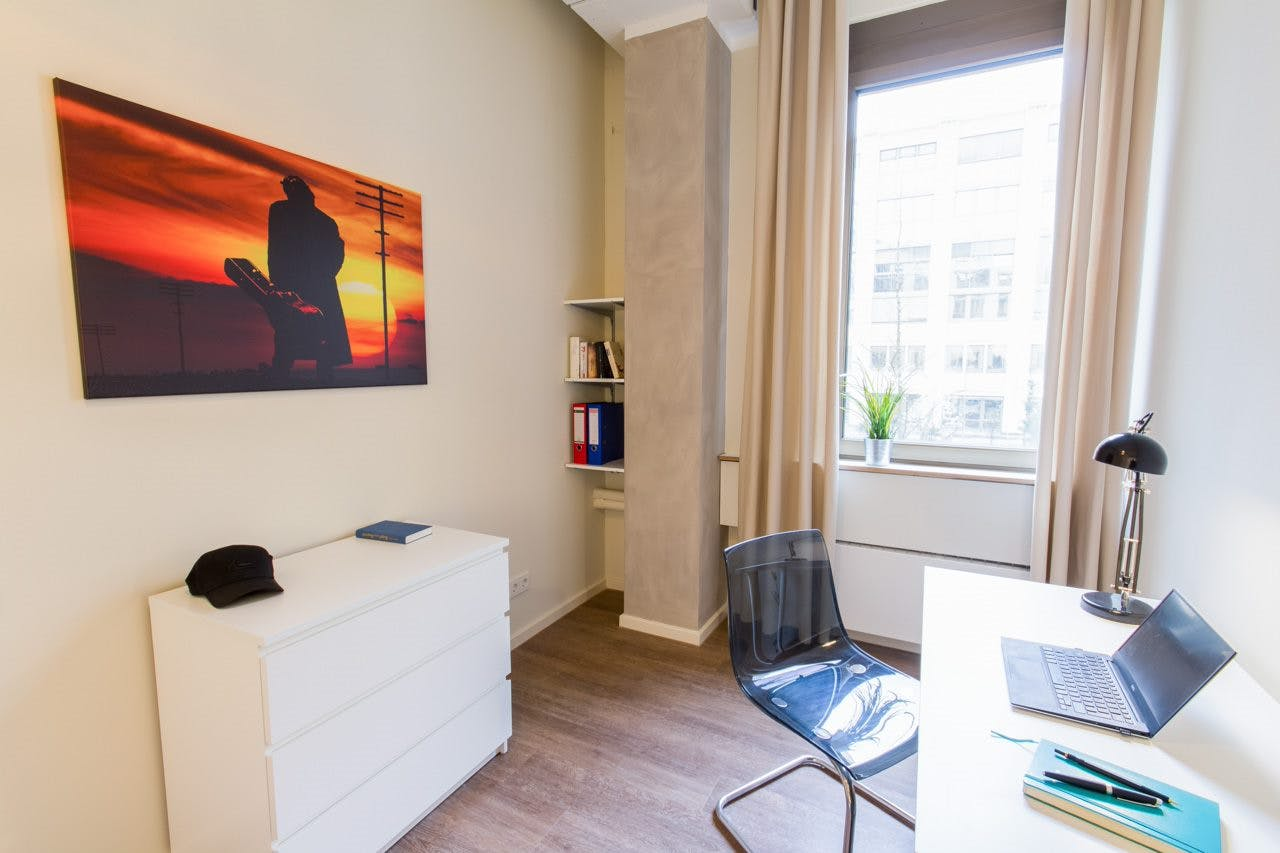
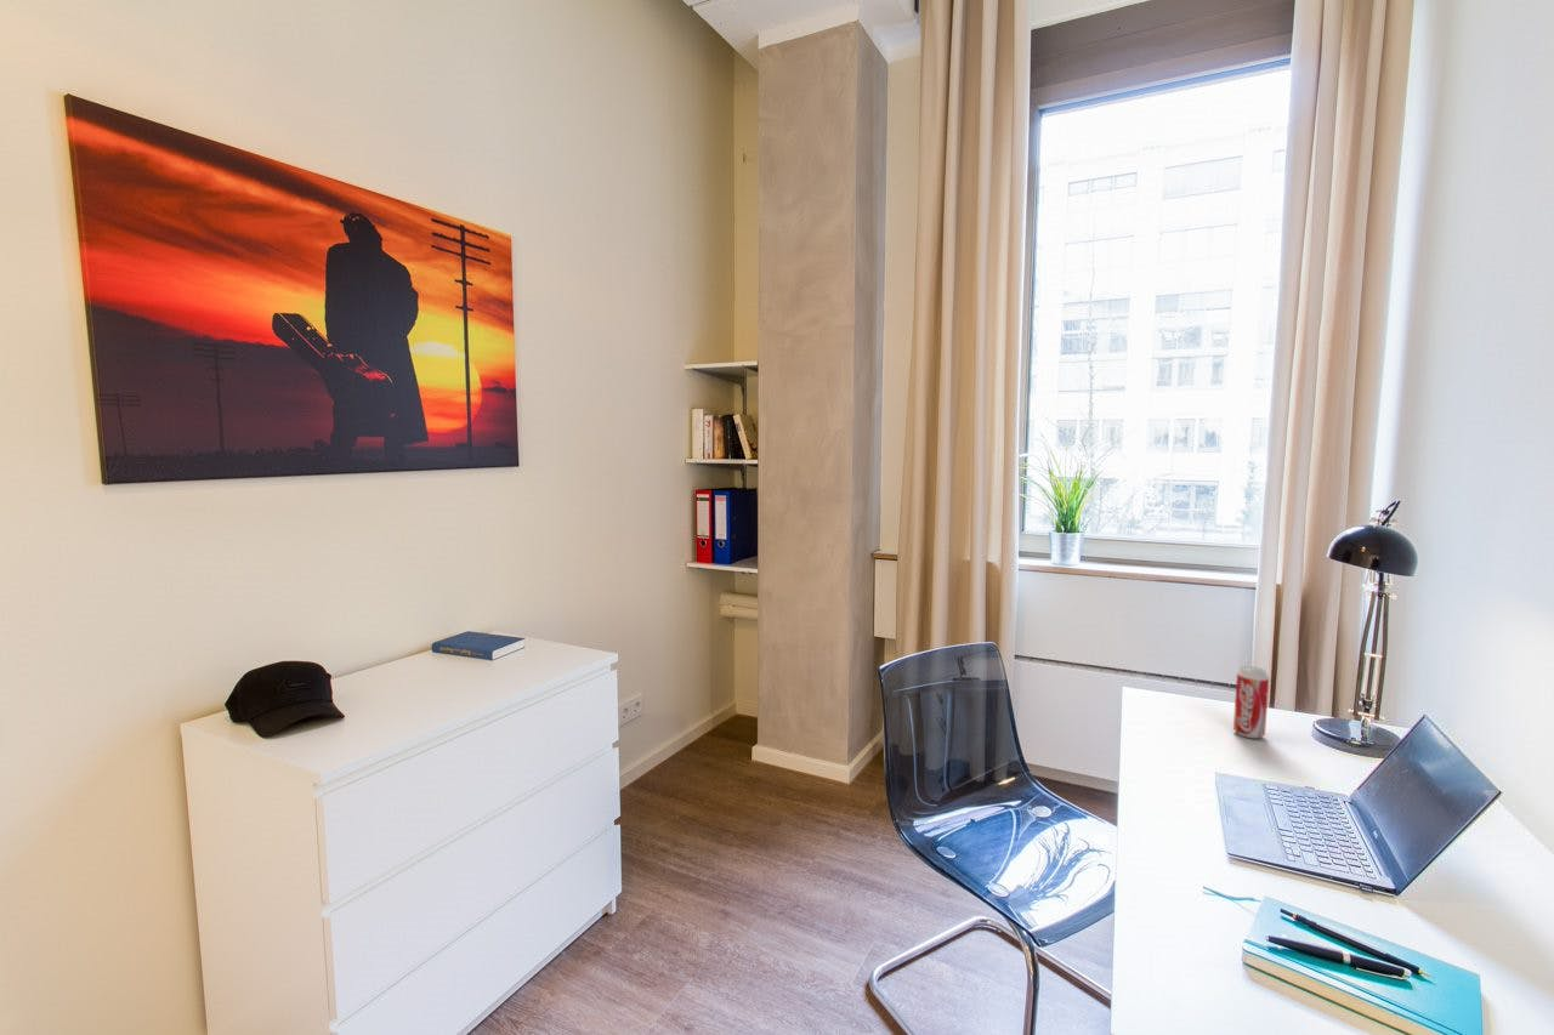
+ beverage can [1232,665,1270,739]
